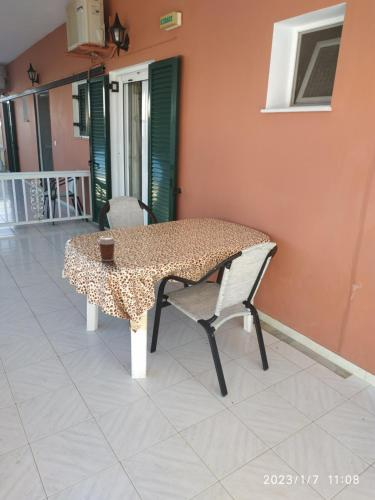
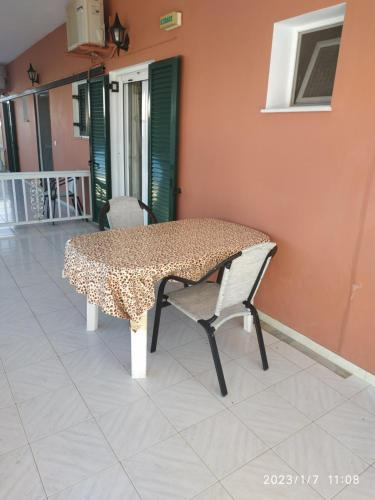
- coffee cup [97,235,117,262]
